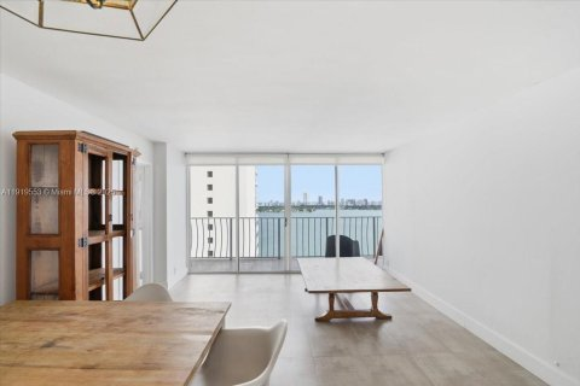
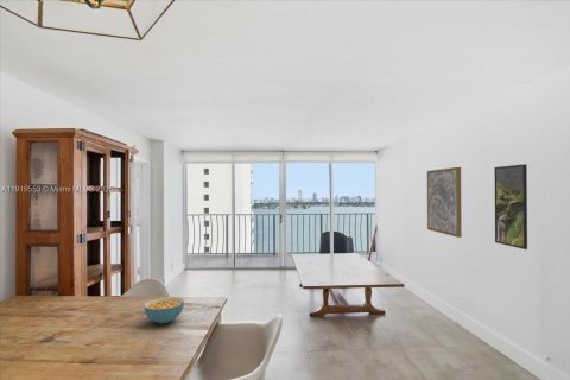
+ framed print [494,163,528,251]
+ cereal bowl [144,296,185,325]
+ wall art [426,166,463,239]
